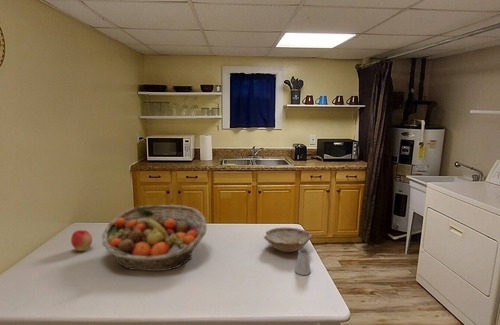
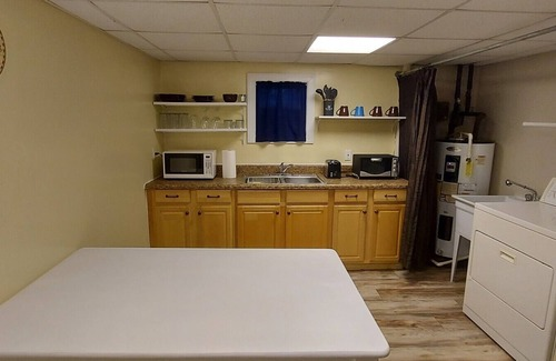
- fruit basket [101,204,208,272]
- bowl [263,227,313,253]
- saltshaker [293,247,312,276]
- apple [70,229,93,252]
